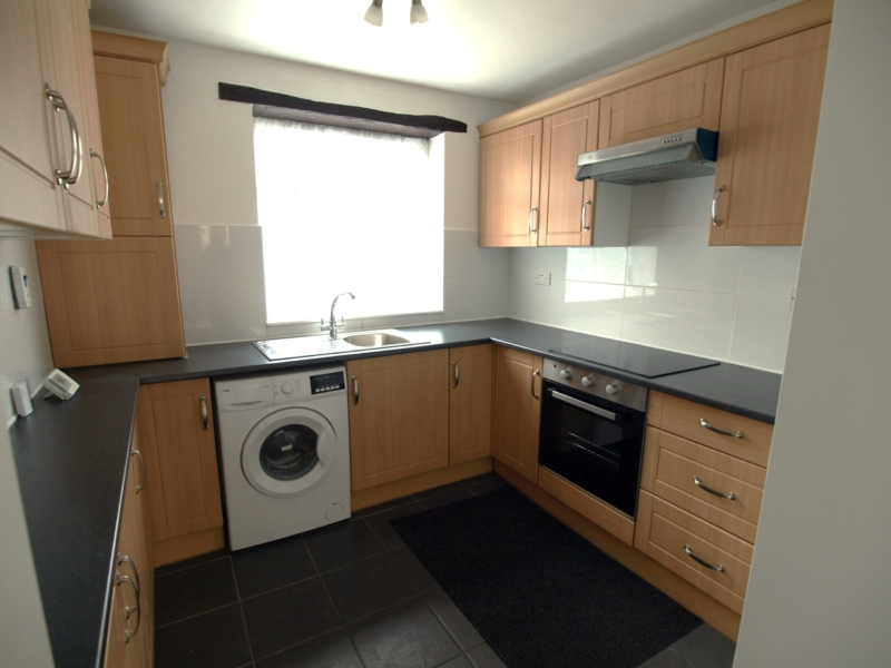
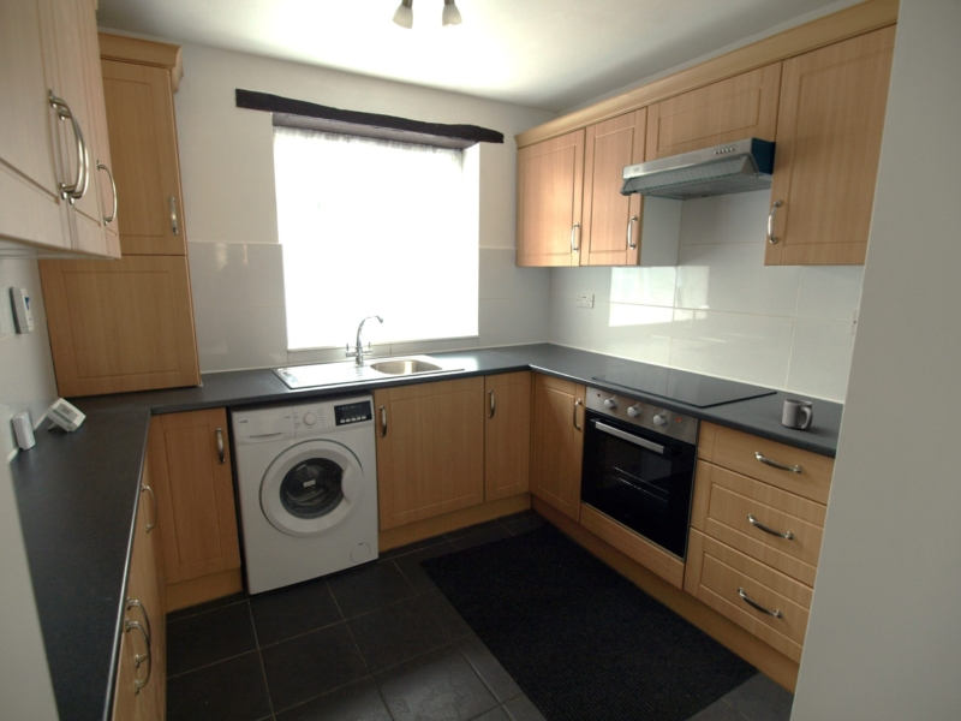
+ mug [781,398,814,430]
